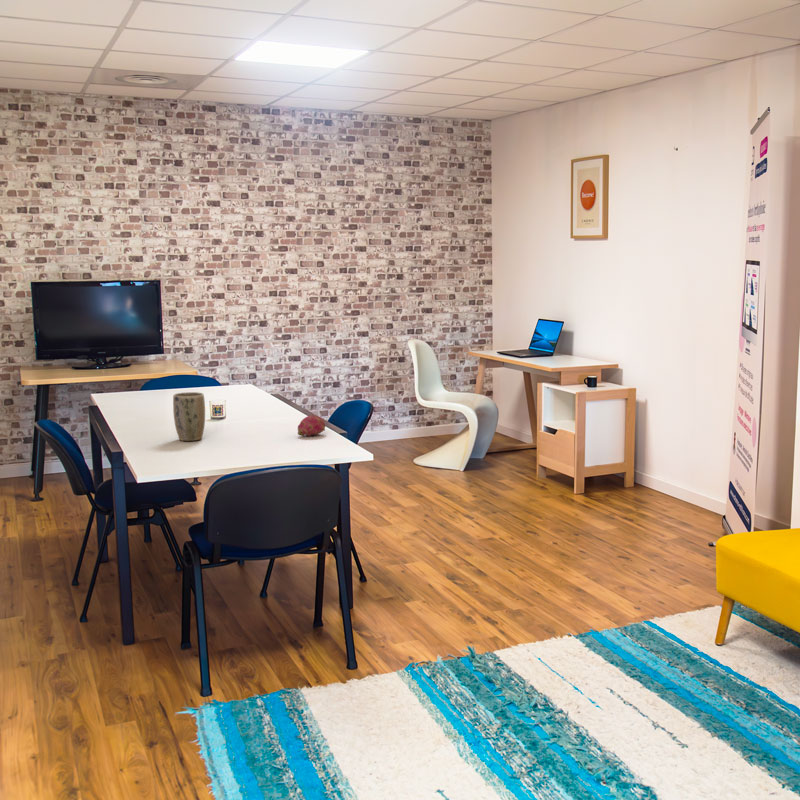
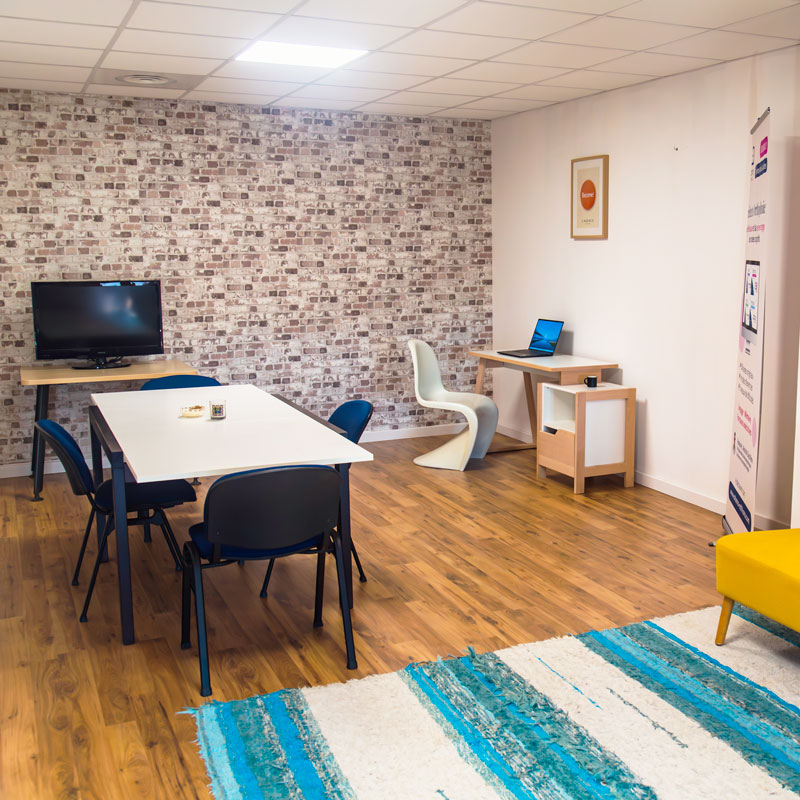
- fruit [297,414,326,437]
- plant pot [172,391,206,442]
